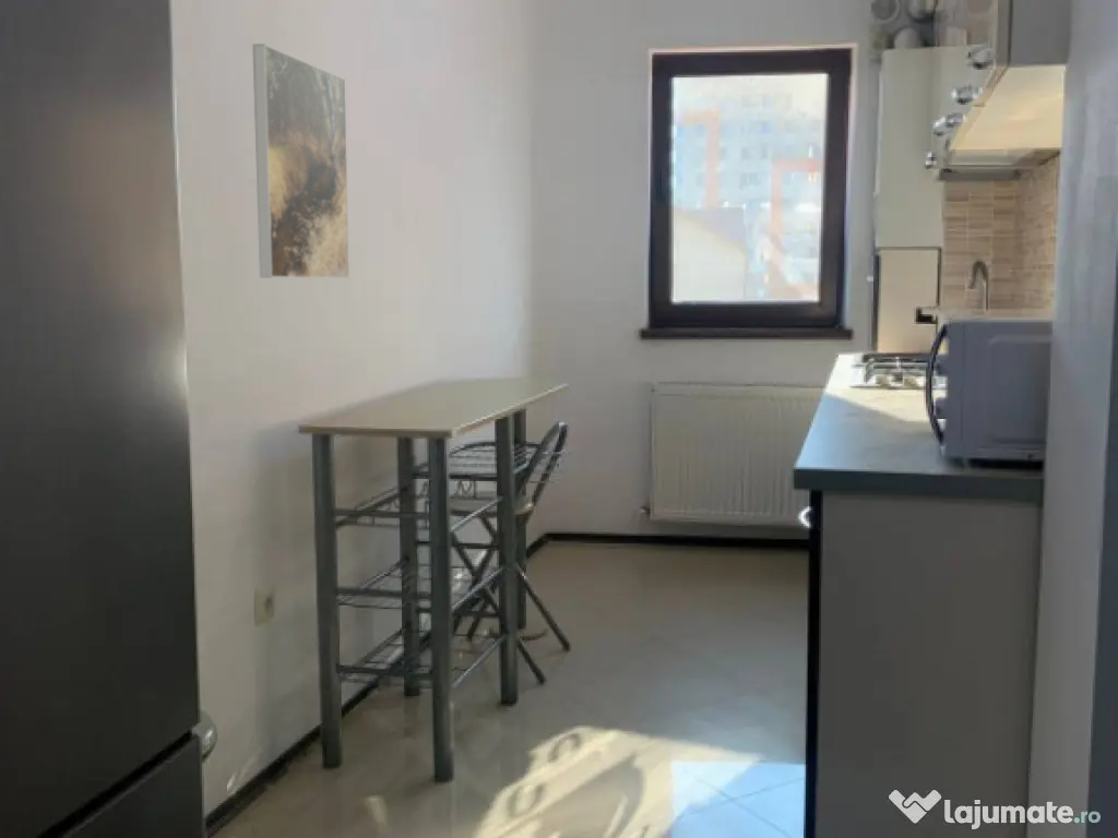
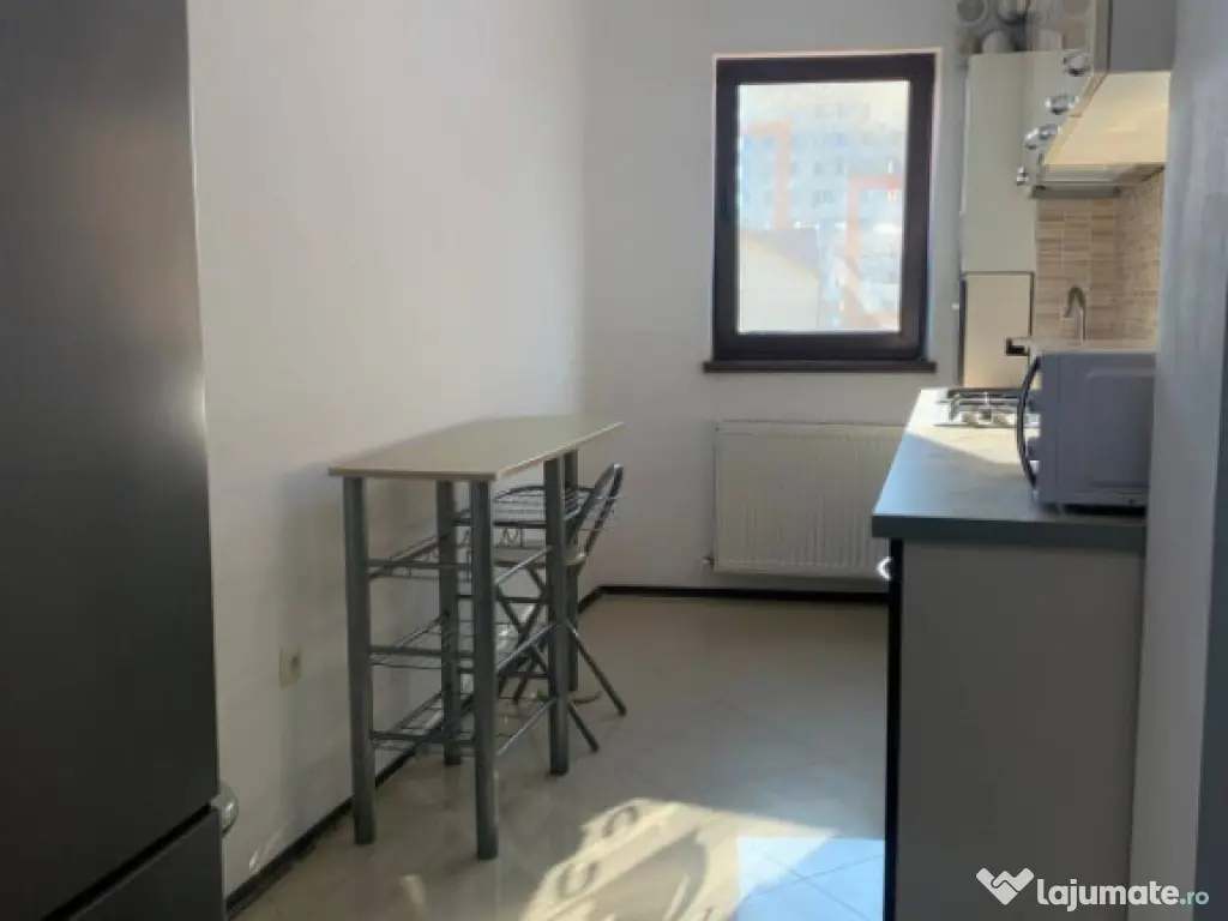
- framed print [251,43,350,280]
